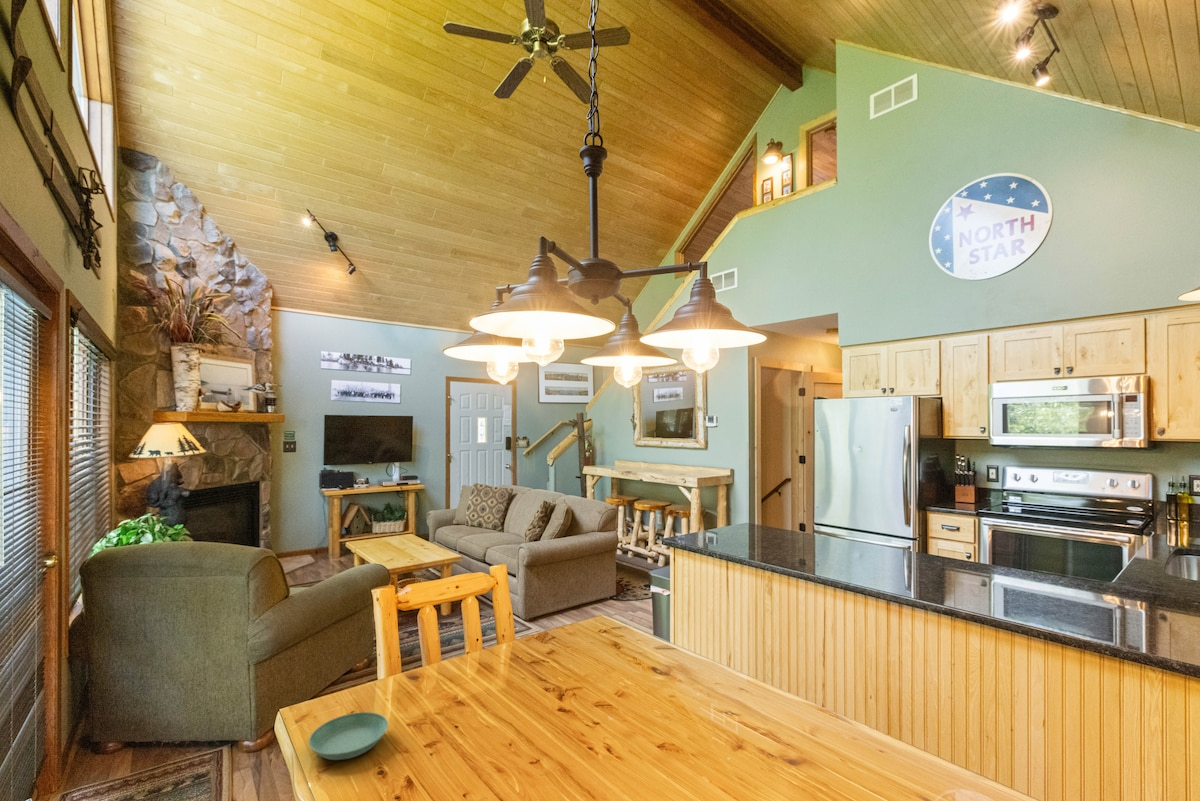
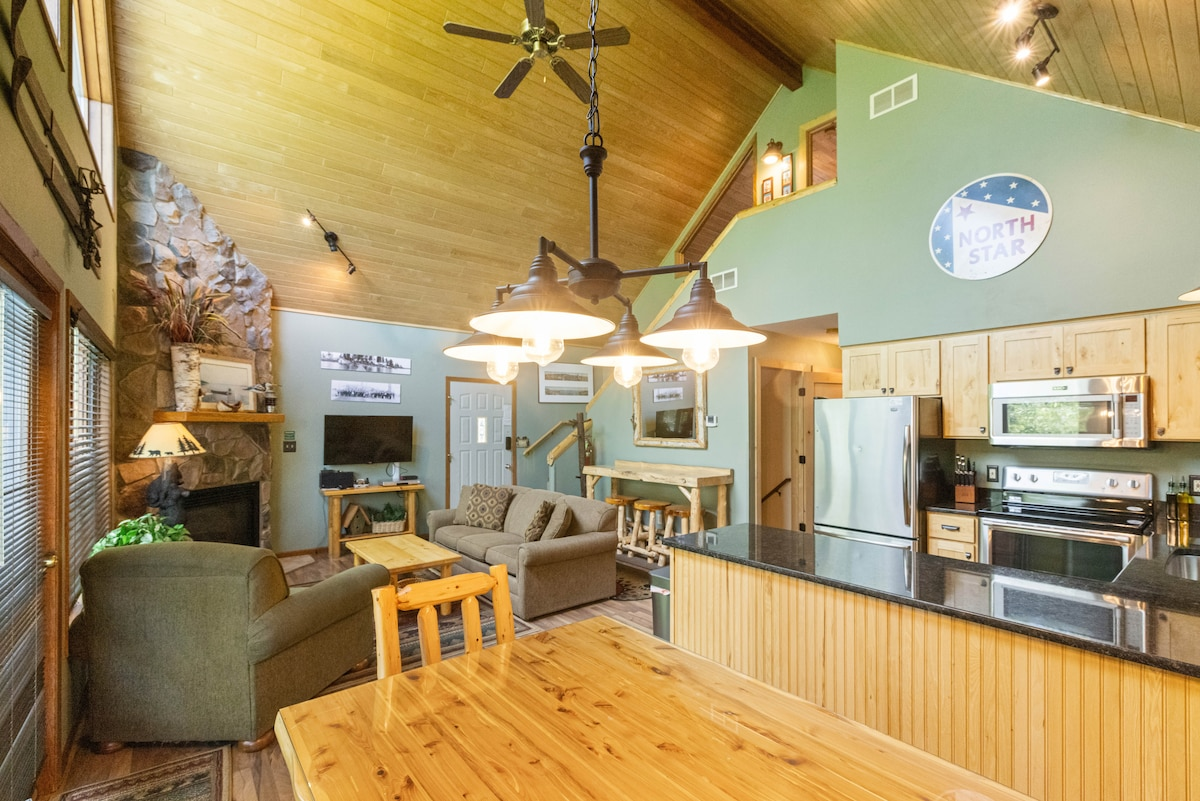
- saucer [308,711,389,761]
